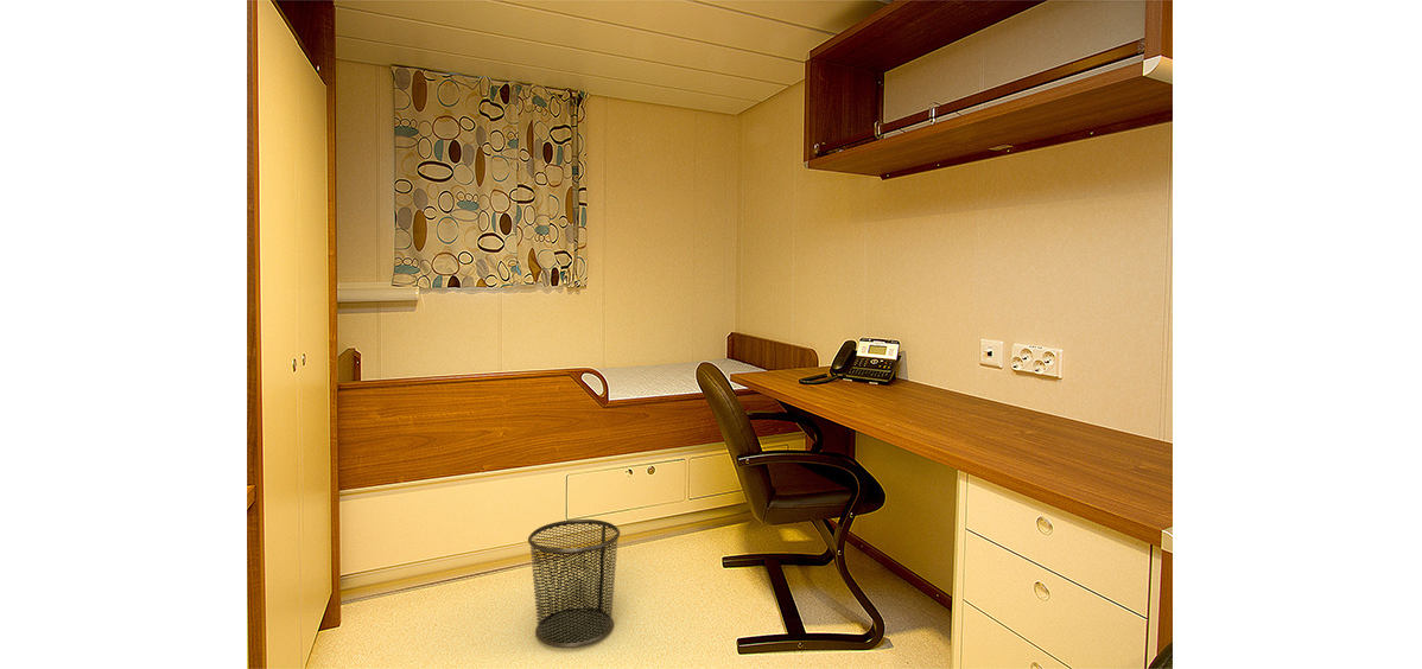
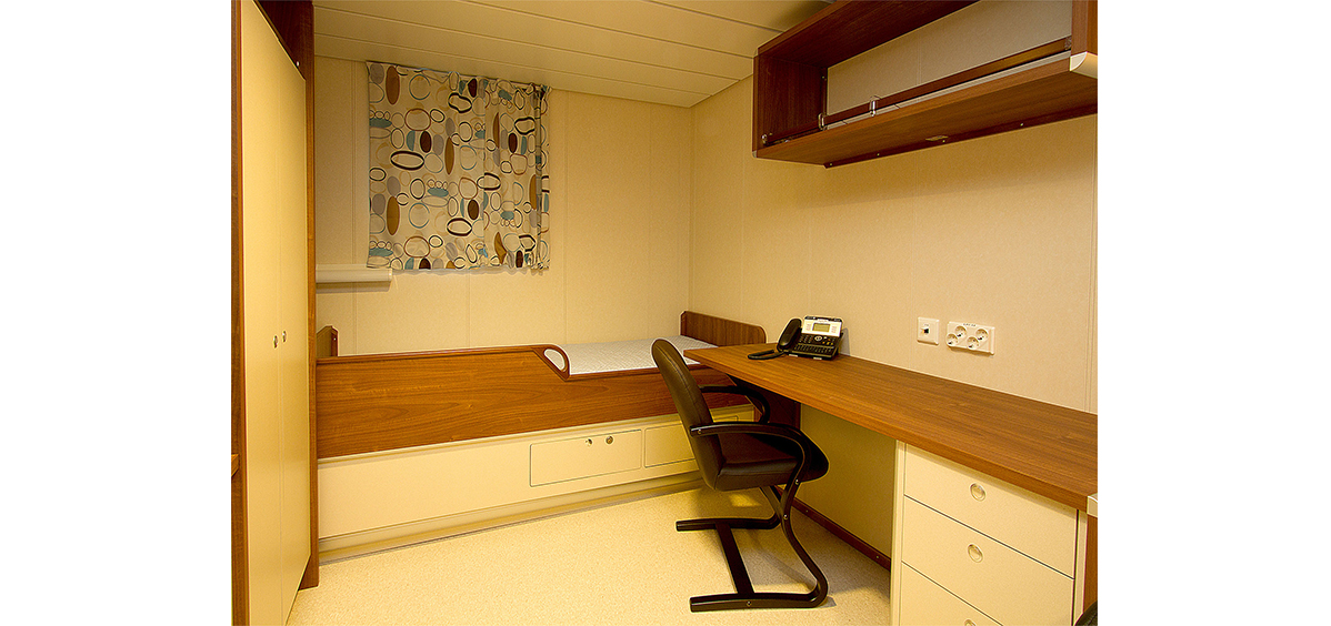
- waste bin [527,518,622,649]
